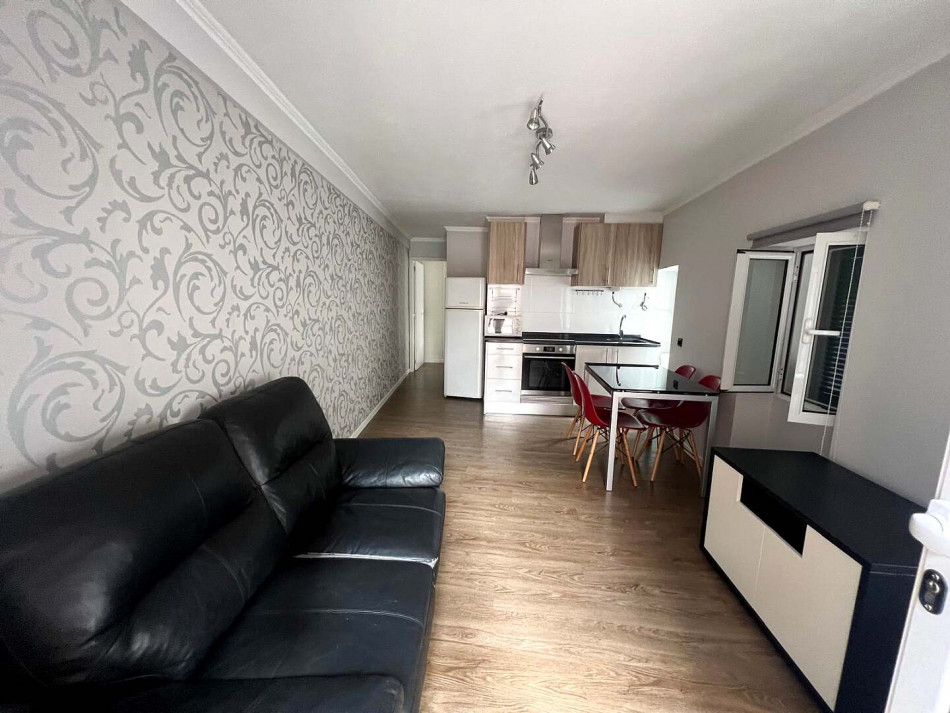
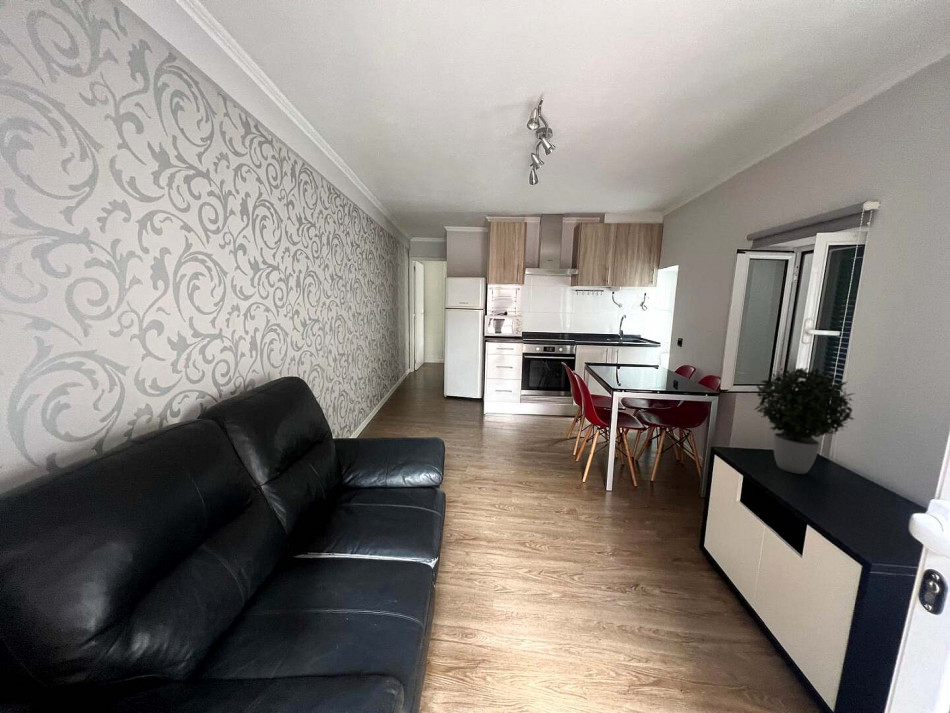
+ potted plant [753,366,856,475]
